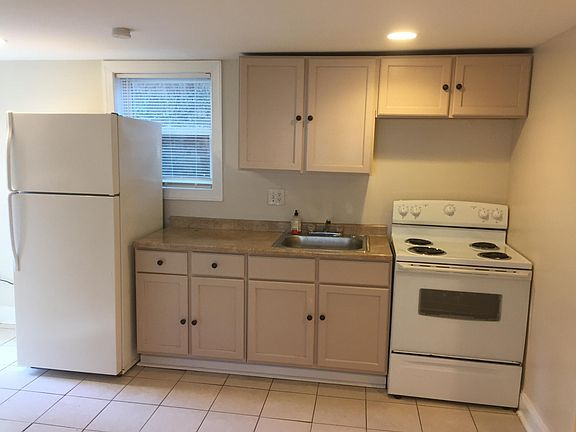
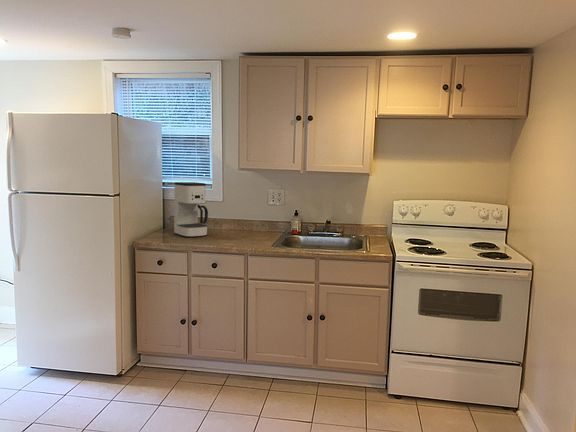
+ coffee maker [173,181,209,238]
